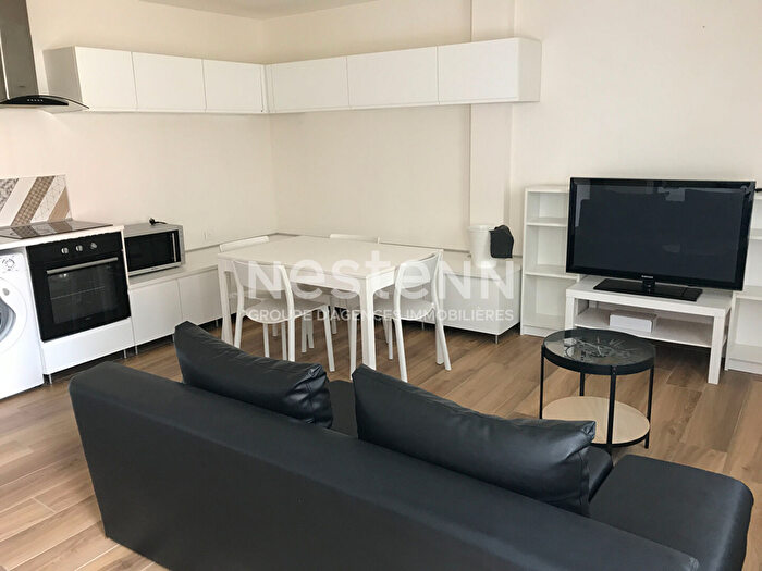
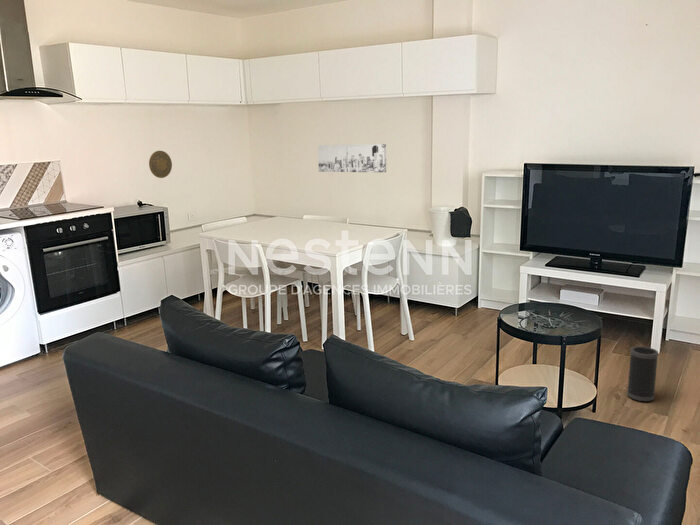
+ decorative plate [148,150,173,179]
+ speaker [626,346,659,402]
+ wall art [317,143,387,173]
